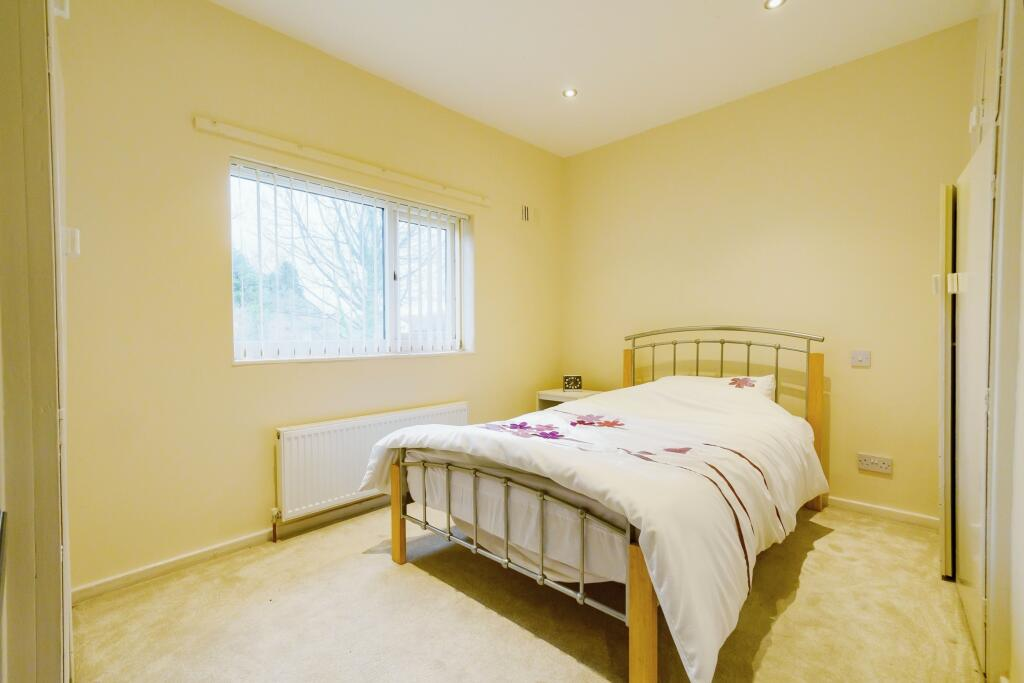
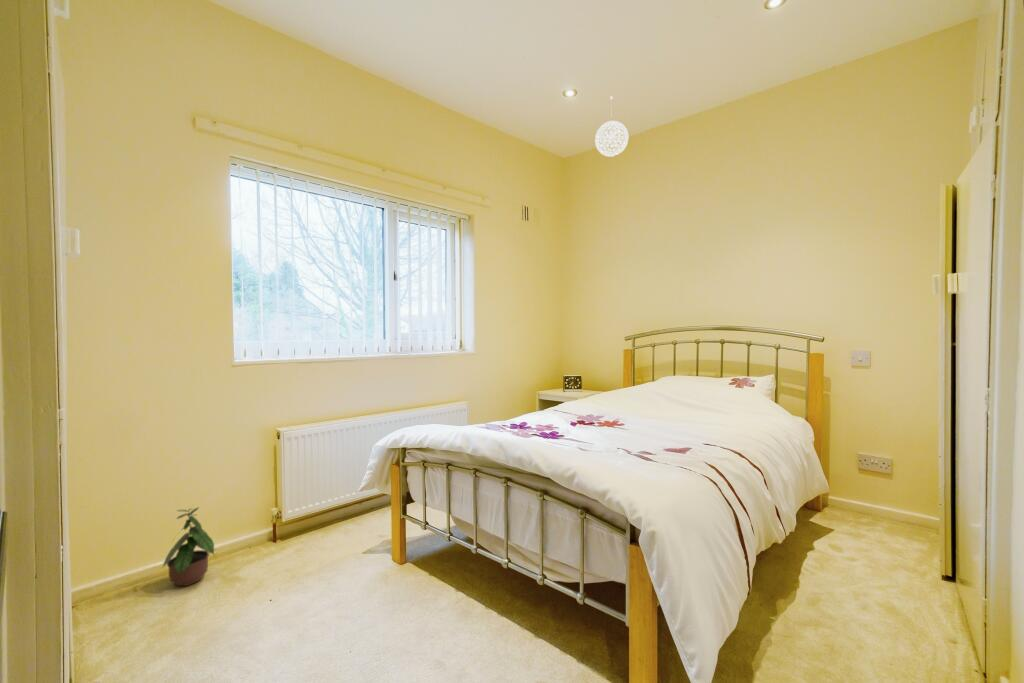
+ potted plant [162,505,215,587]
+ pendant light [594,95,630,158]
